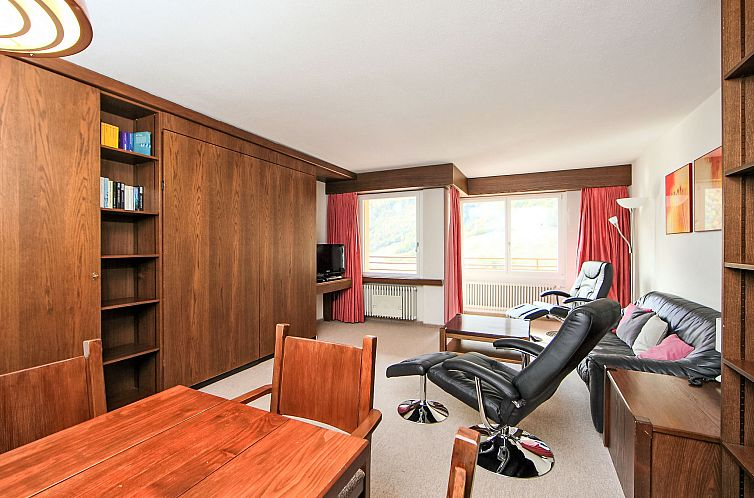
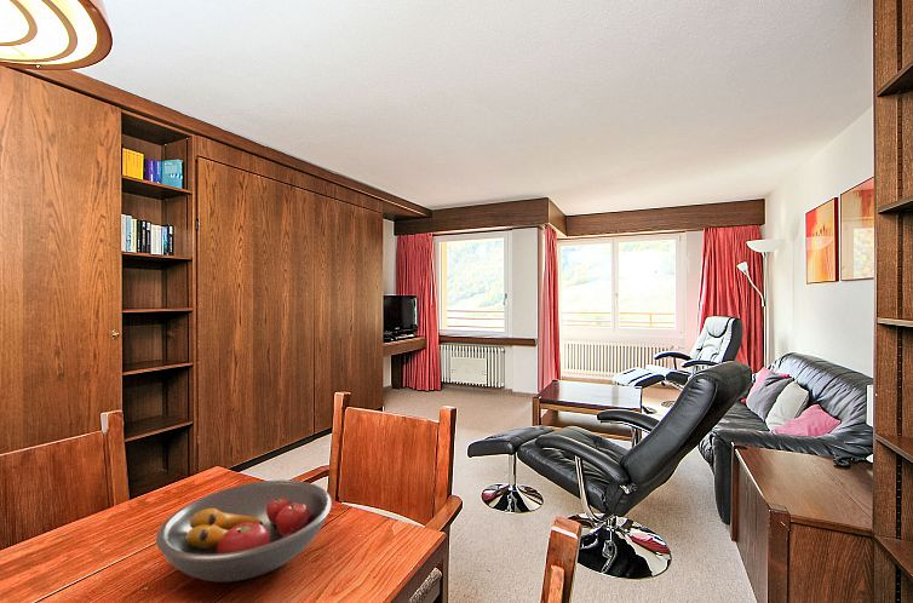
+ fruit bowl [155,479,333,584]
